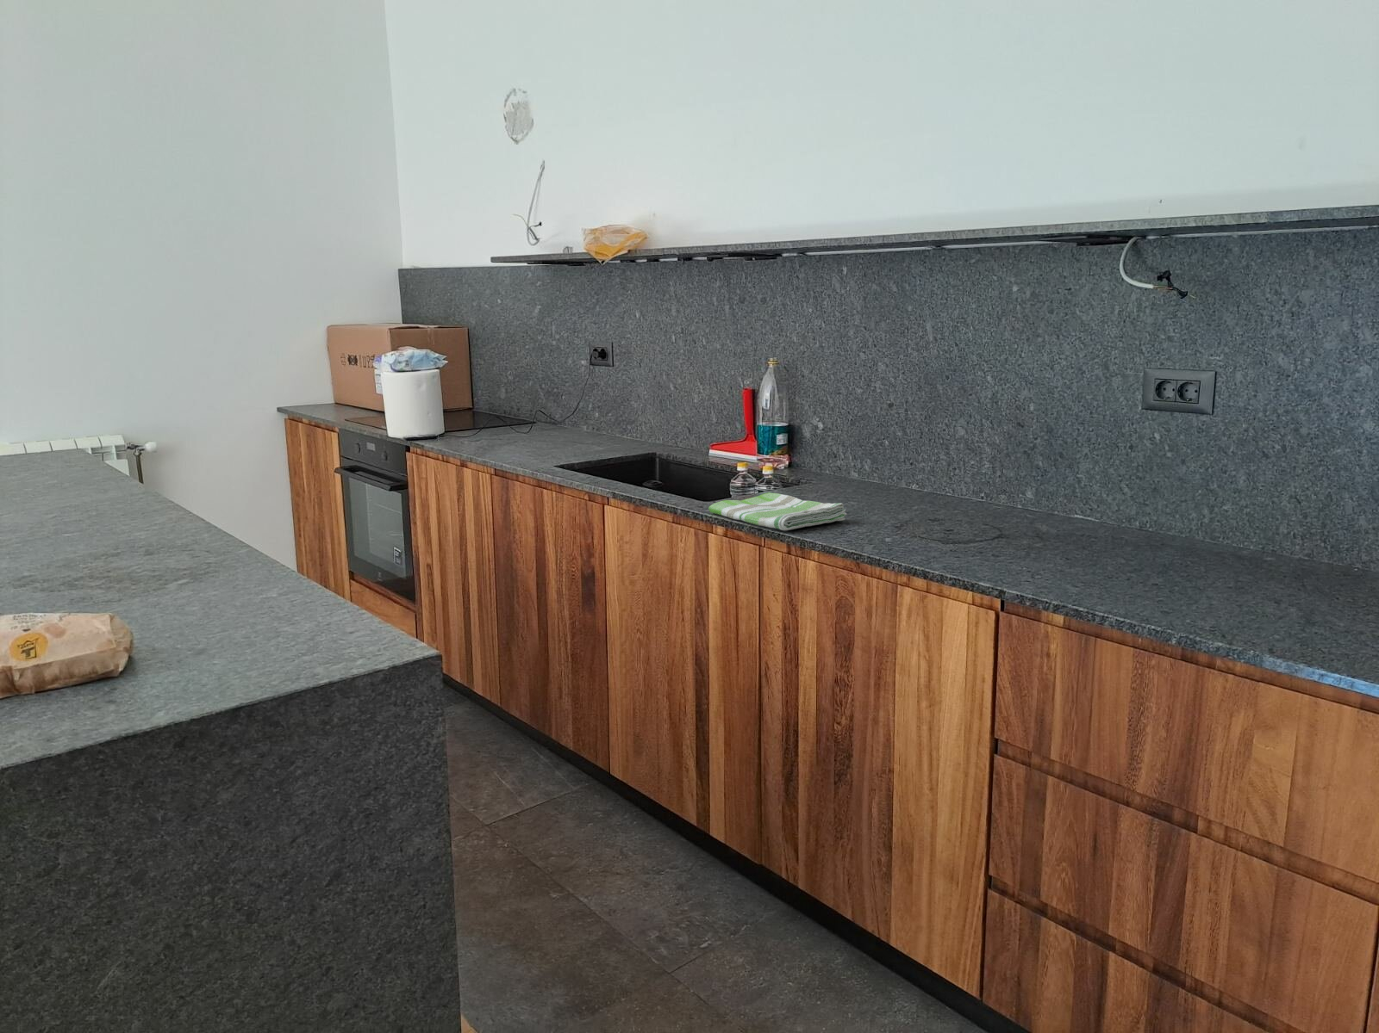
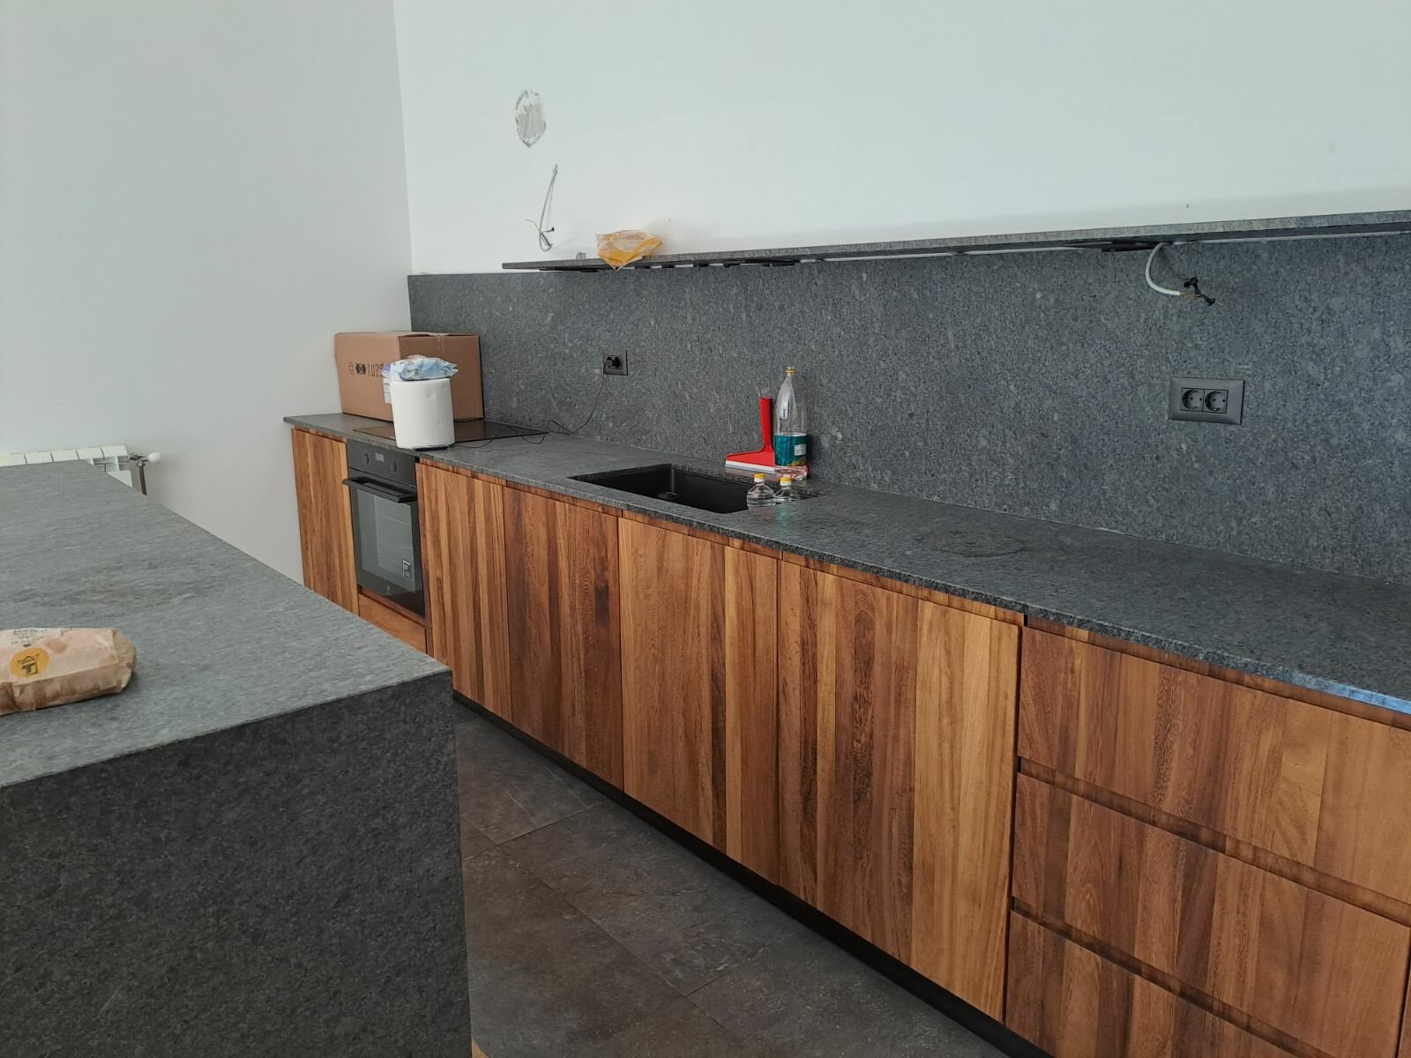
- dish towel [708,492,847,531]
